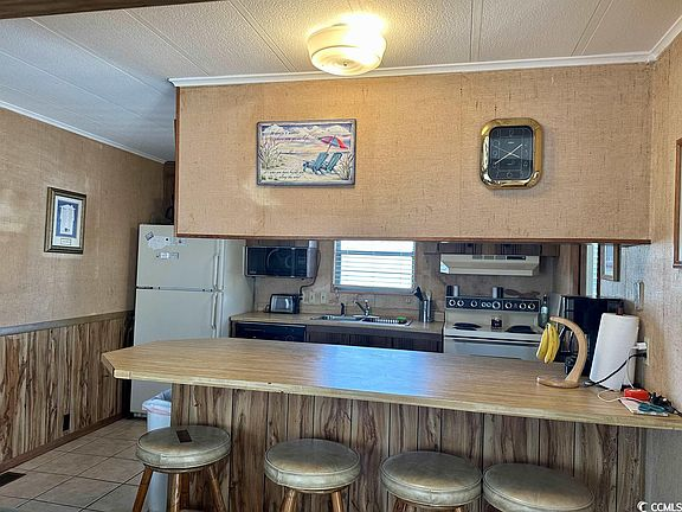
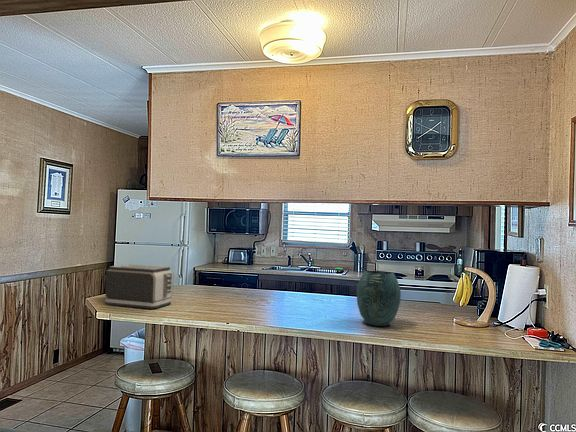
+ toaster [104,263,174,310]
+ vase [356,270,402,327]
